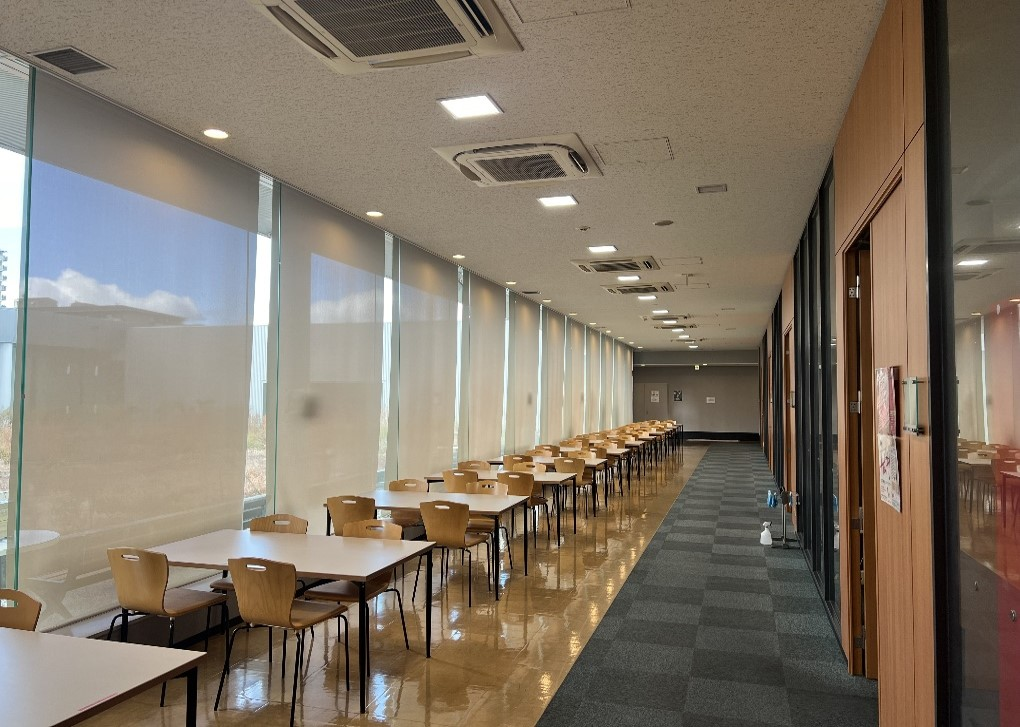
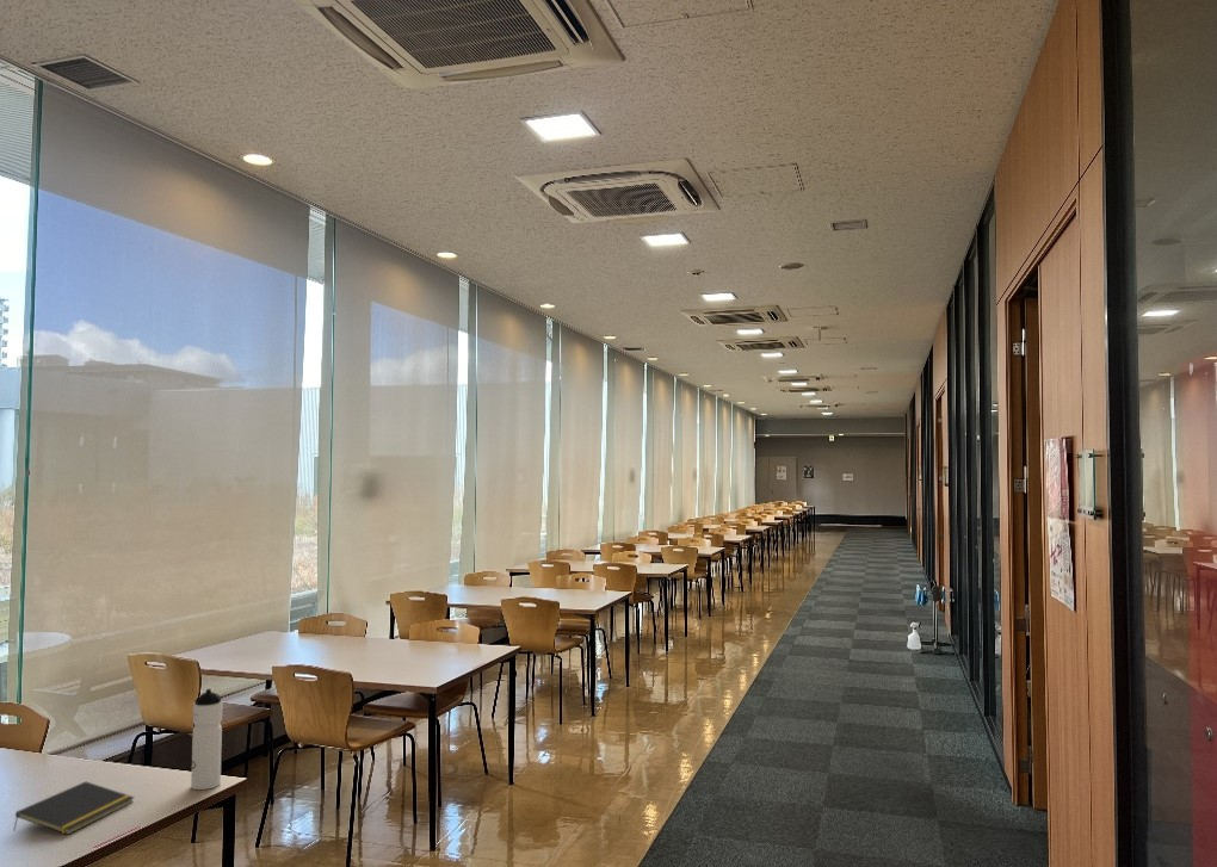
+ notepad [12,780,136,836]
+ water bottle [190,688,224,791]
